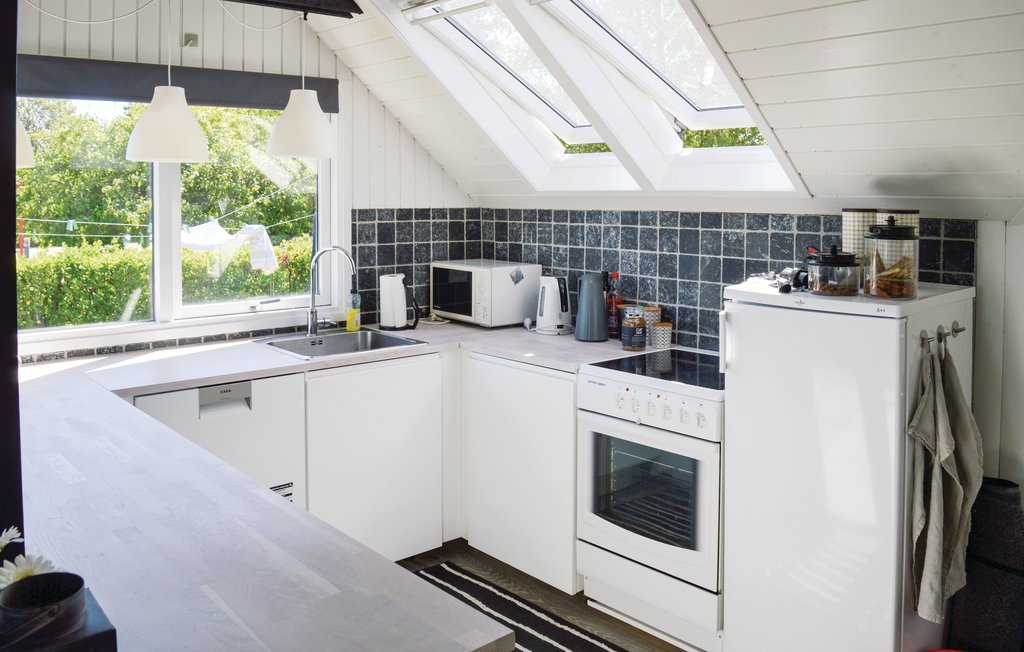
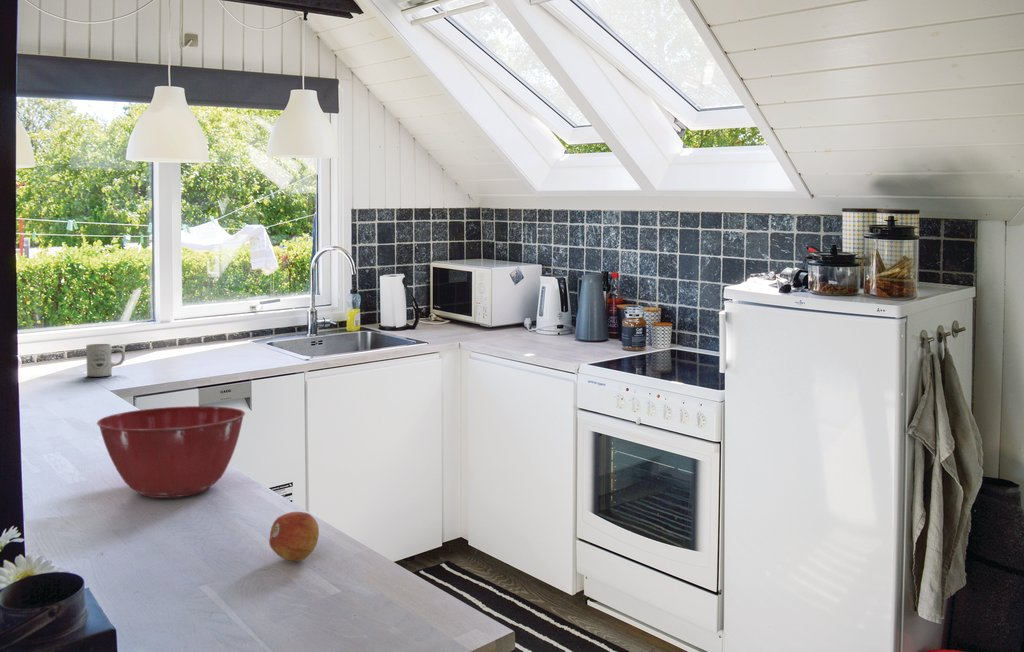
+ mixing bowl [96,405,246,499]
+ mug [85,343,126,377]
+ fruit [268,511,320,562]
